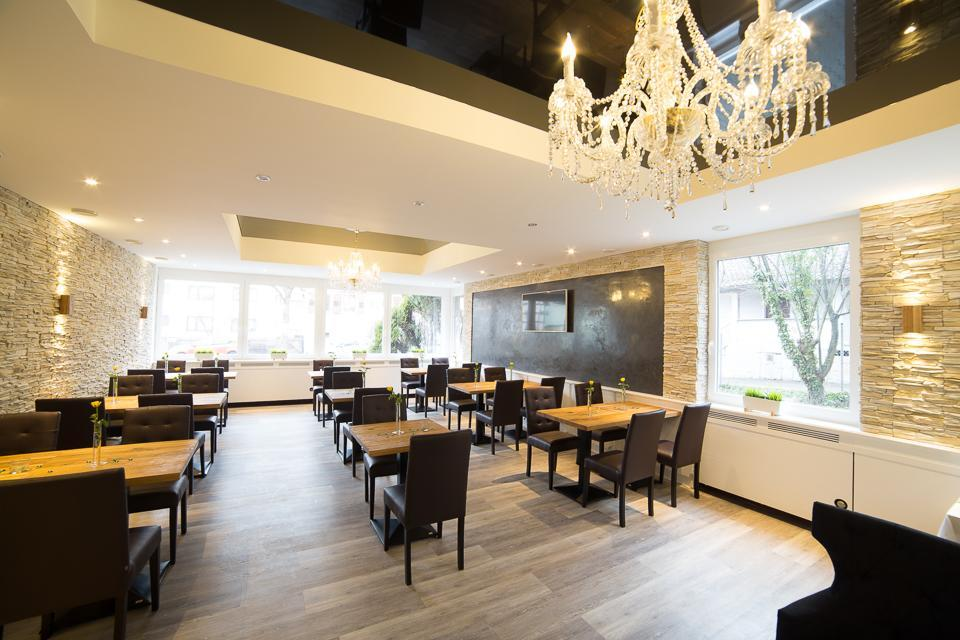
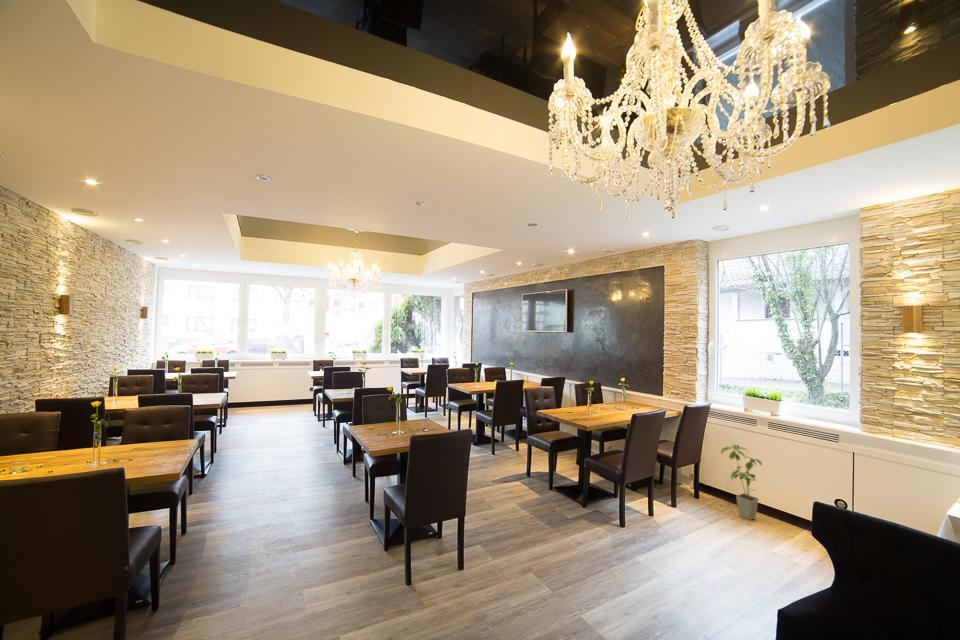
+ house plant [720,444,763,521]
